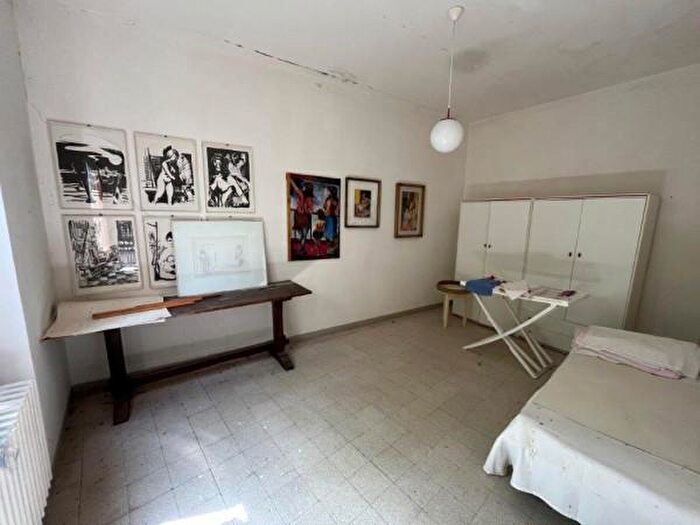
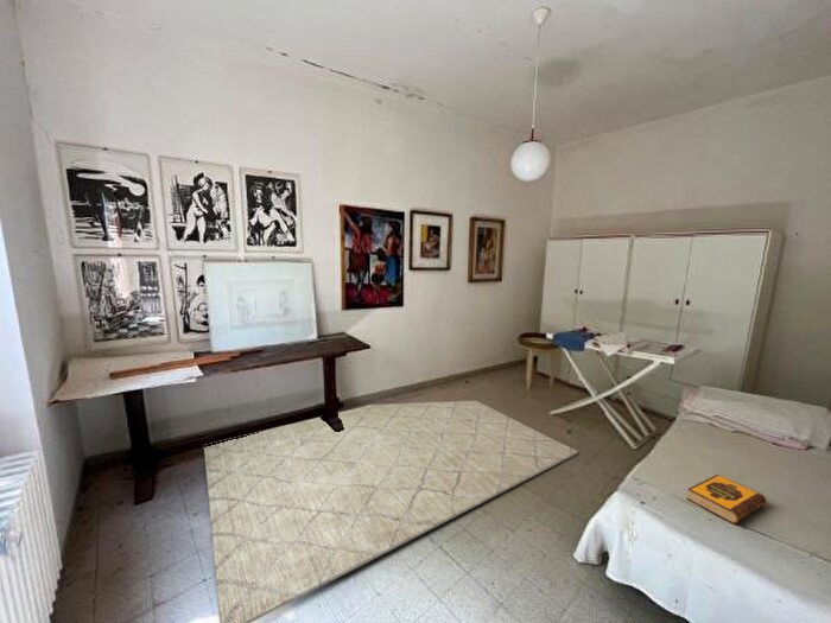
+ rug [203,400,579,623]
+ hardback book [686,473,768,525]
